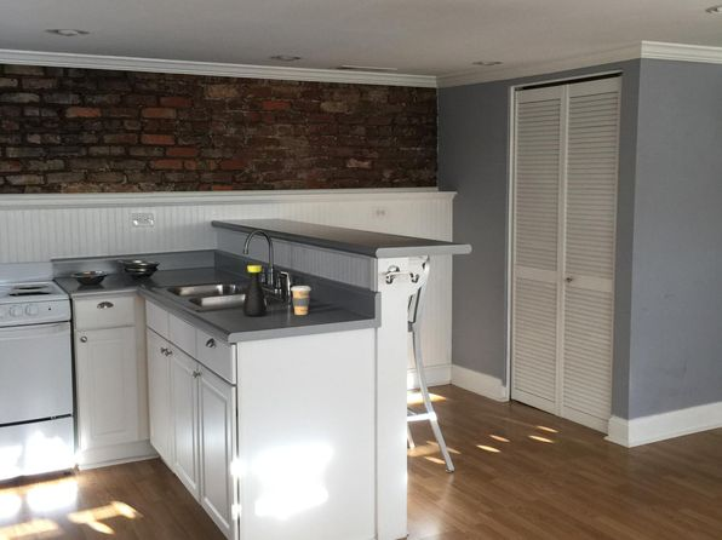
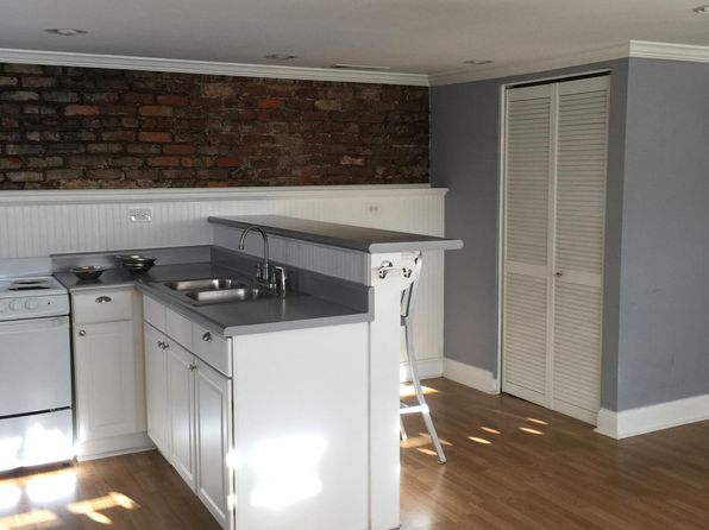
- coffee cup [290,285,313,316]
- bottle [242,264,268,317]
